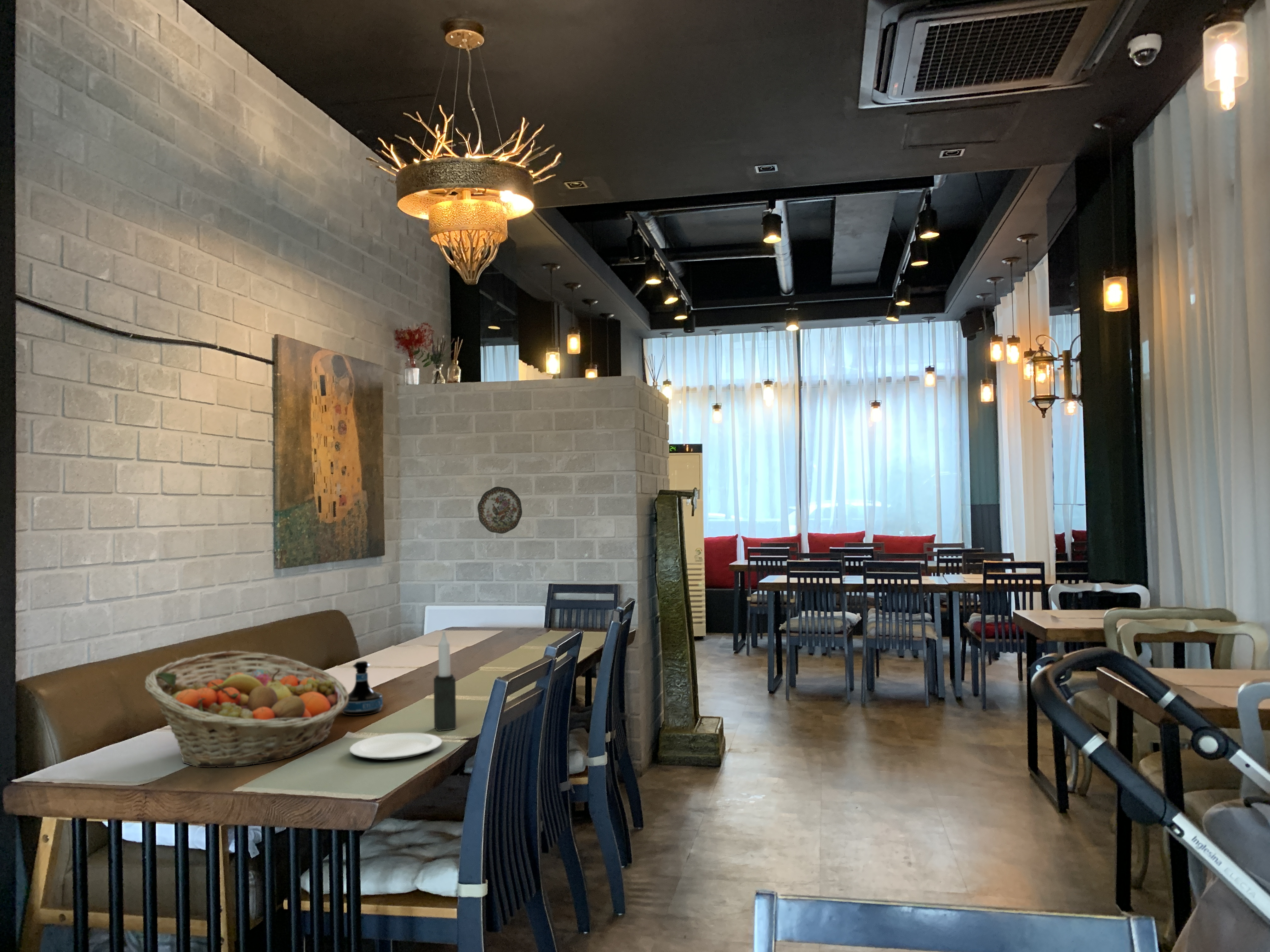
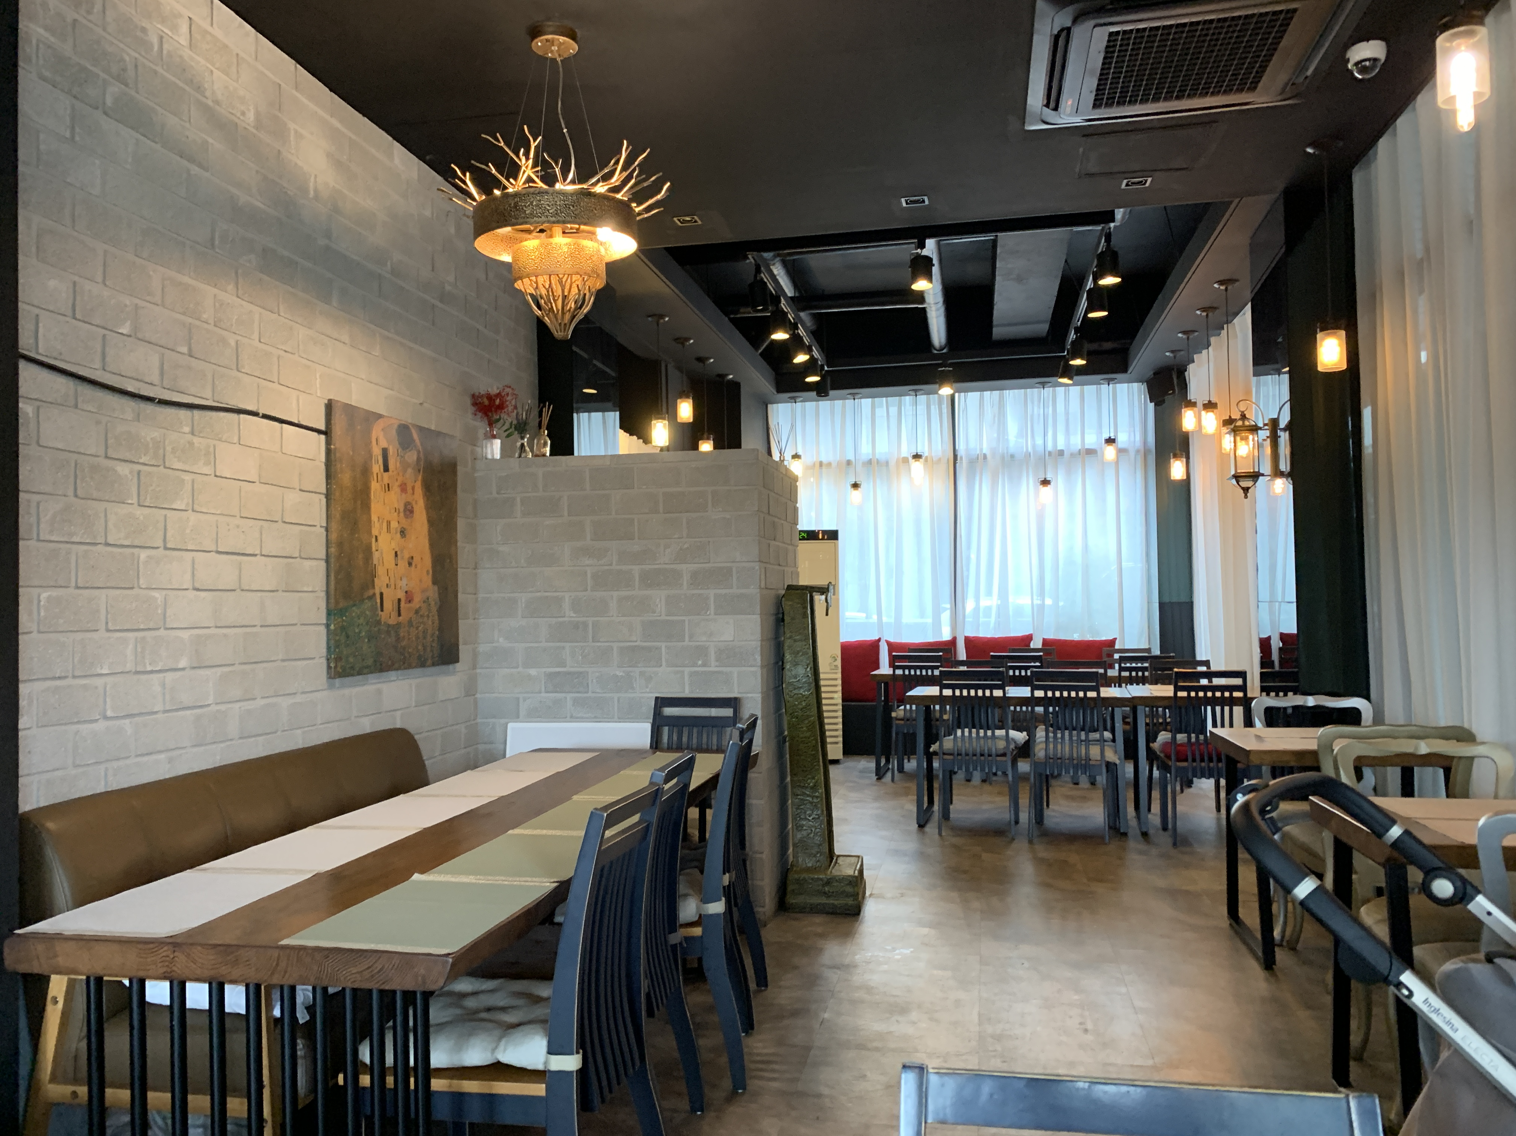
- decorative plate [477,486,523,534]
- fruit basket [145,650,349,768]
- plate [349,732,443,760]
- candle [433,630,456,731]
- tequila bottle [342,660,383,716]
